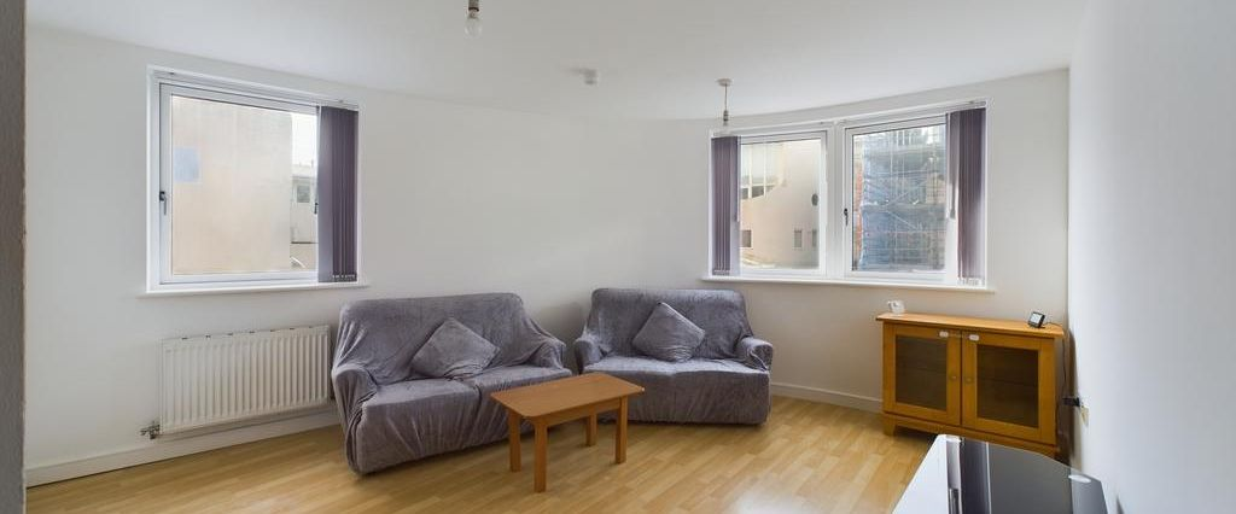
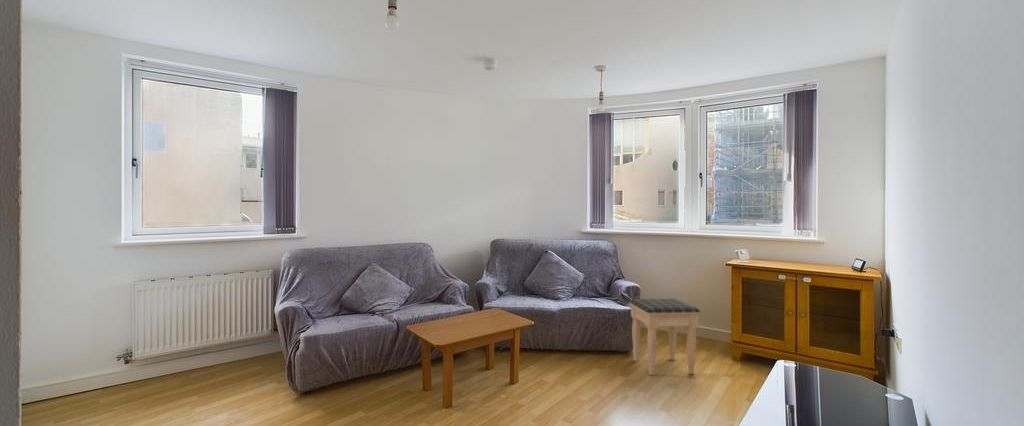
+ footstool [628,297,701,376]
